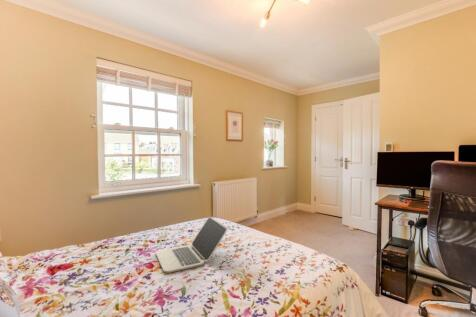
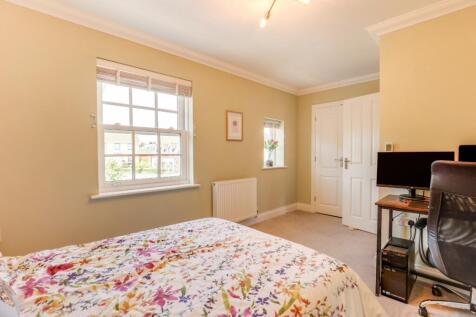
- laptop [155,216,228,274]
